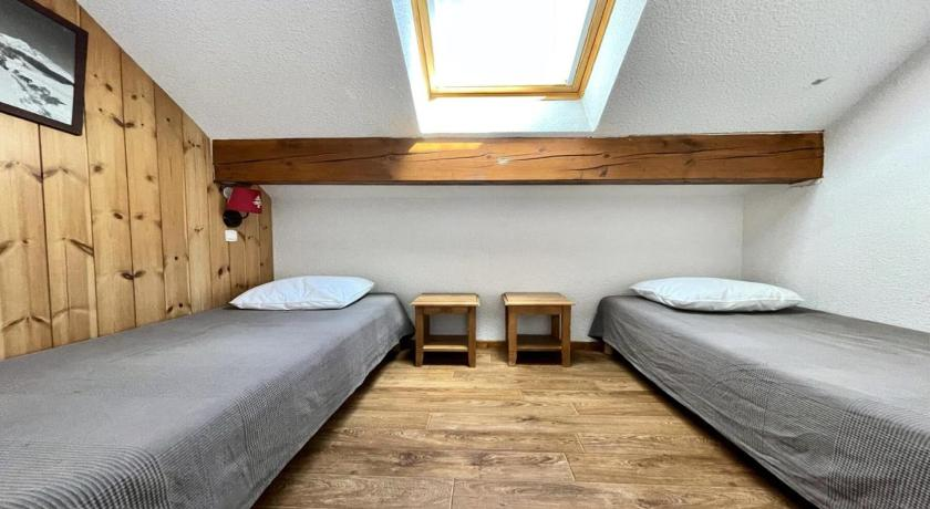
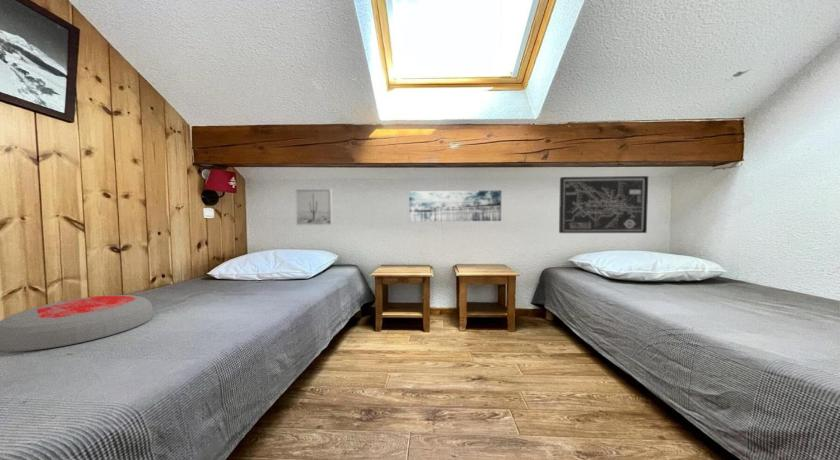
+ wall art [558,175,649,234]
+ cushion [0,294,154,353]
+ wall art [408,189,502,222]
+ wall art [294,188,334,226]
